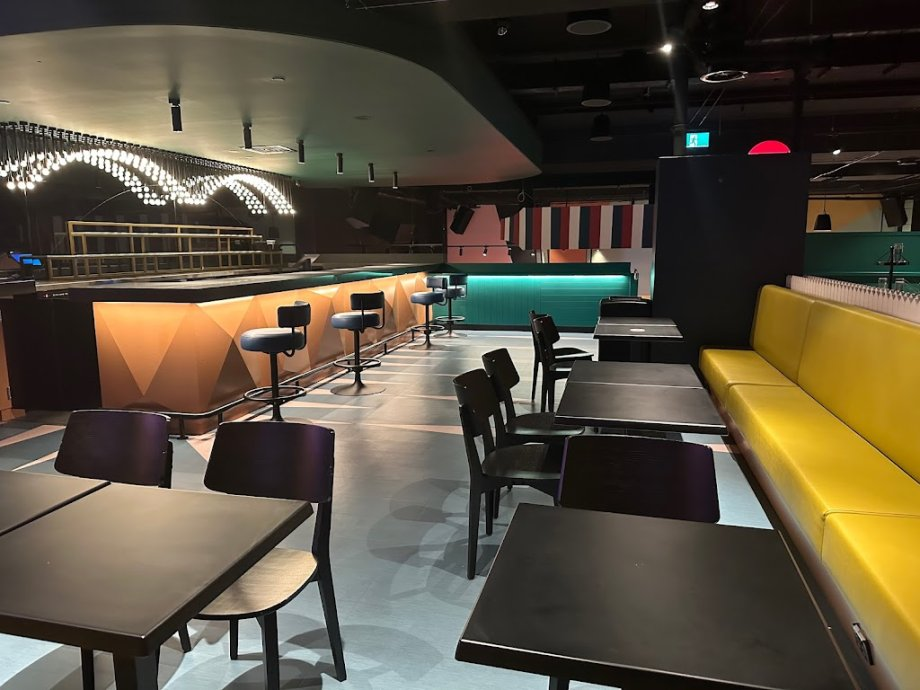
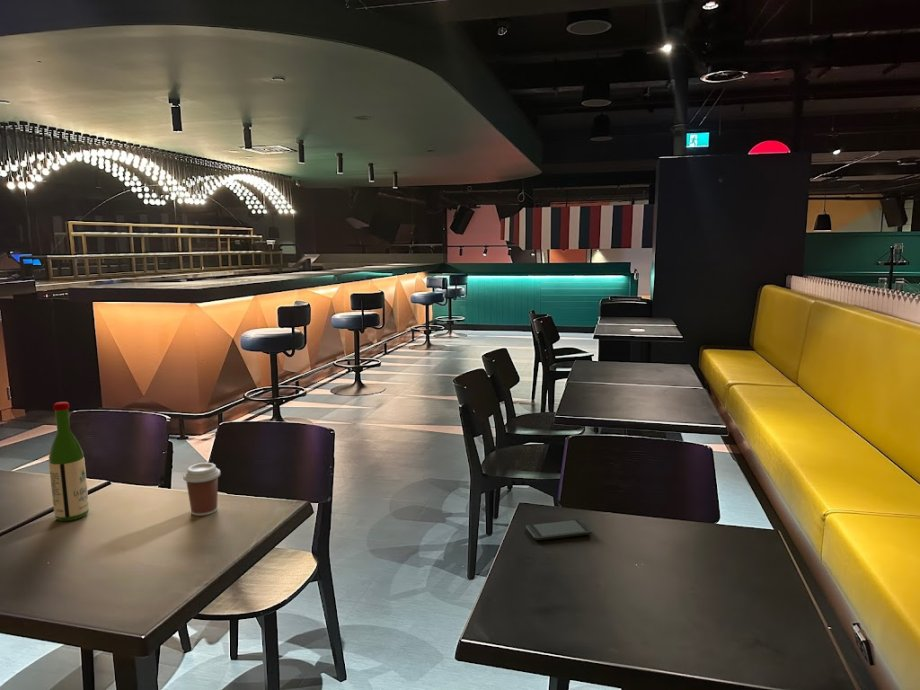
+ wine bottle [48,401,90,522]
+ coffee cup [182,462,222,517]
+ smartphone [525,518,593,542]
